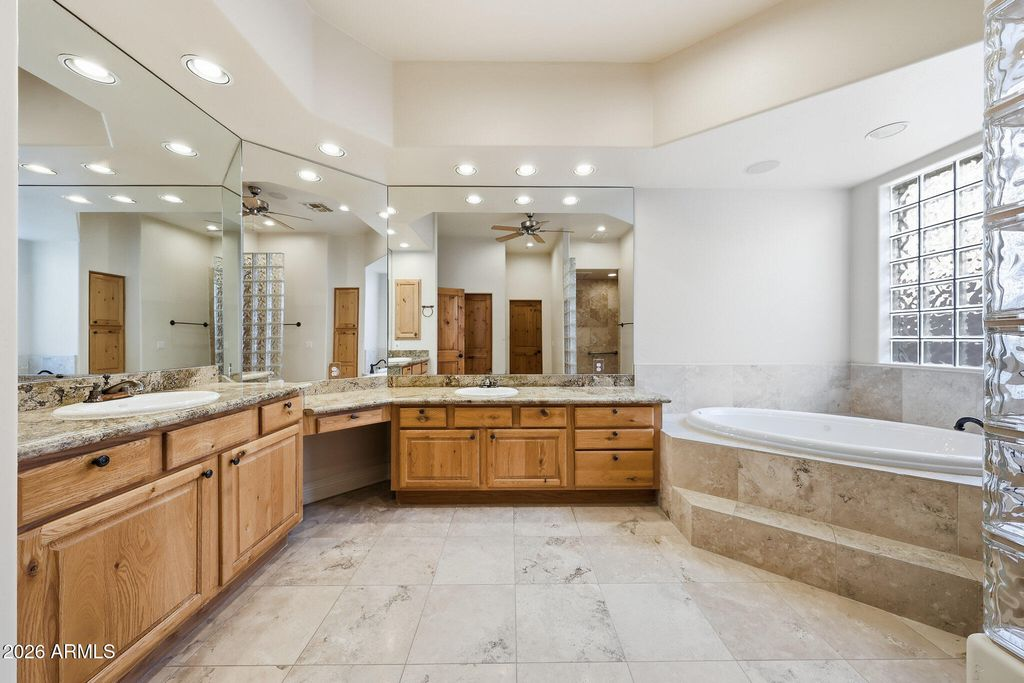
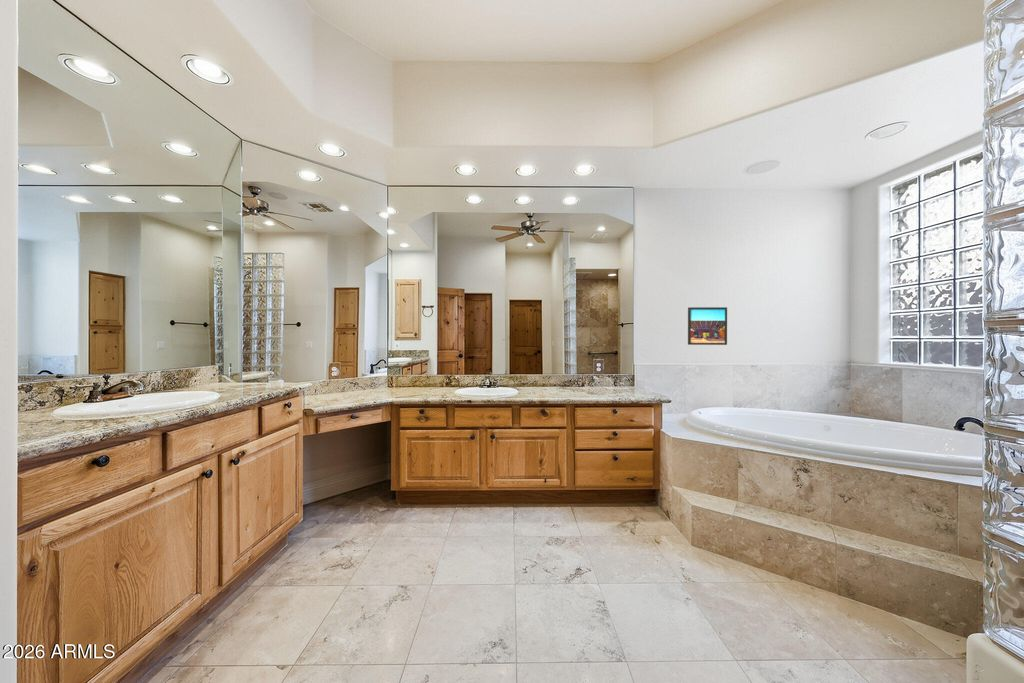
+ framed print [687,306,728,346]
